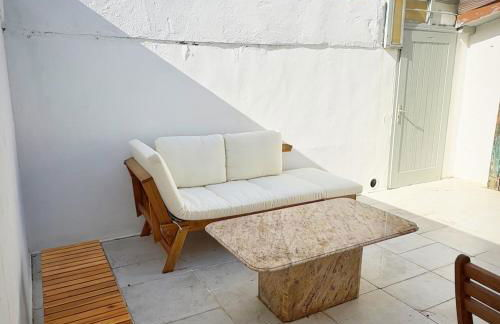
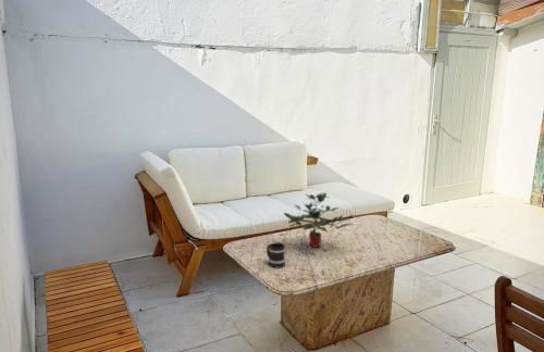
+ mug [265,241,286,268]
+ potted plant [283,191,355,249]
